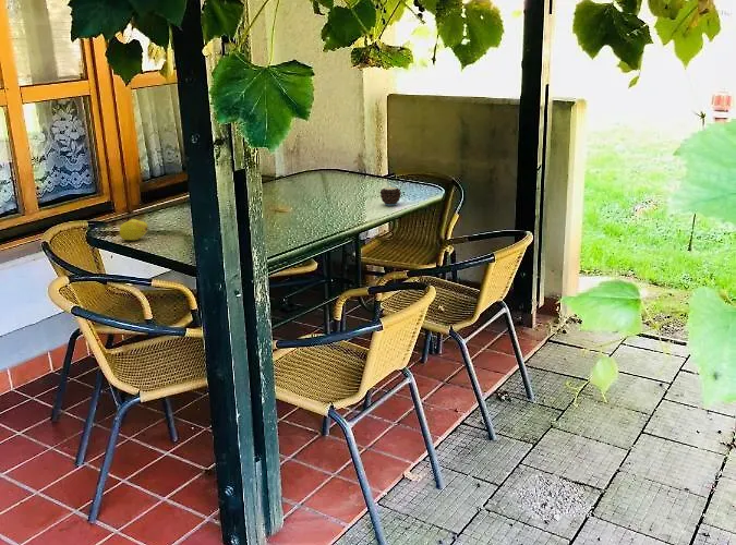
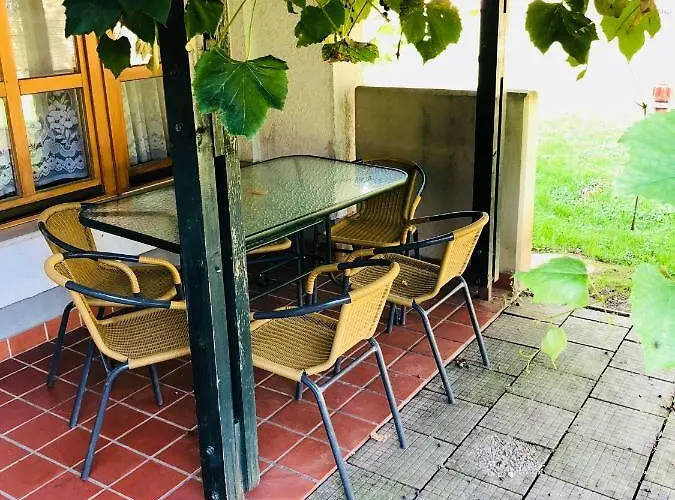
- candle [379,186,402,207]
- fruit [119,218,149,242]
